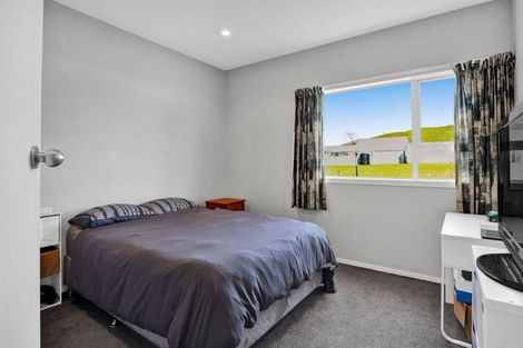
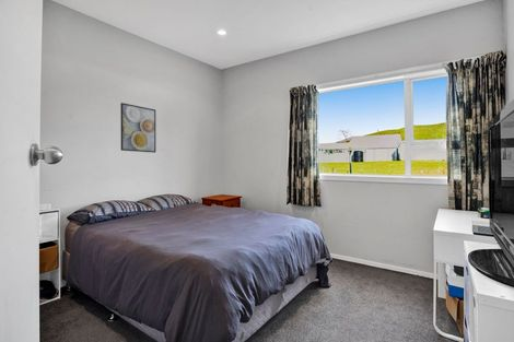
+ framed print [119,102,157,154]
